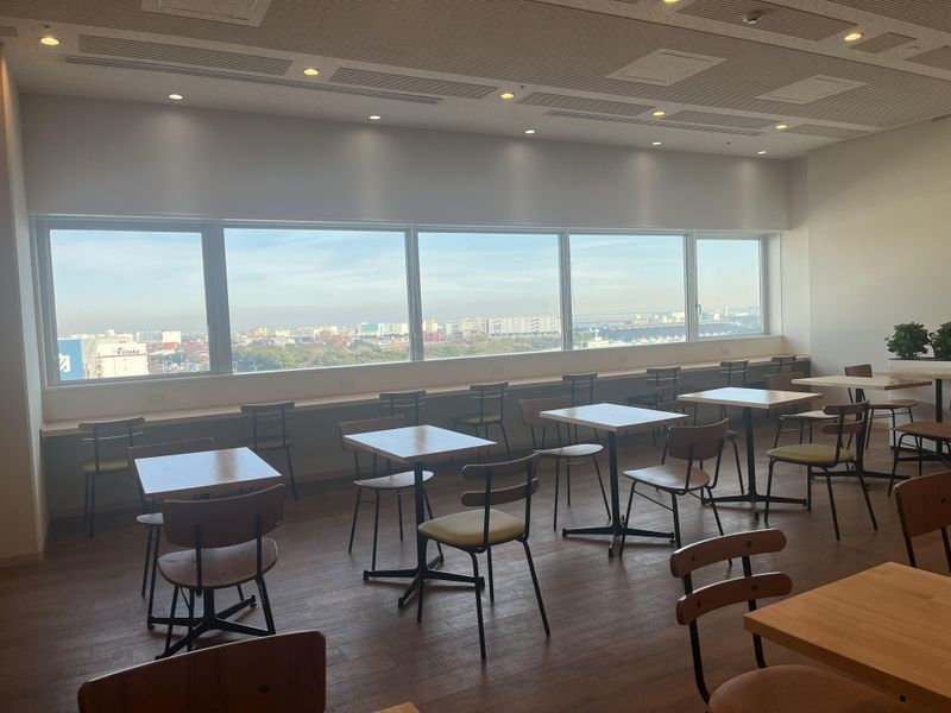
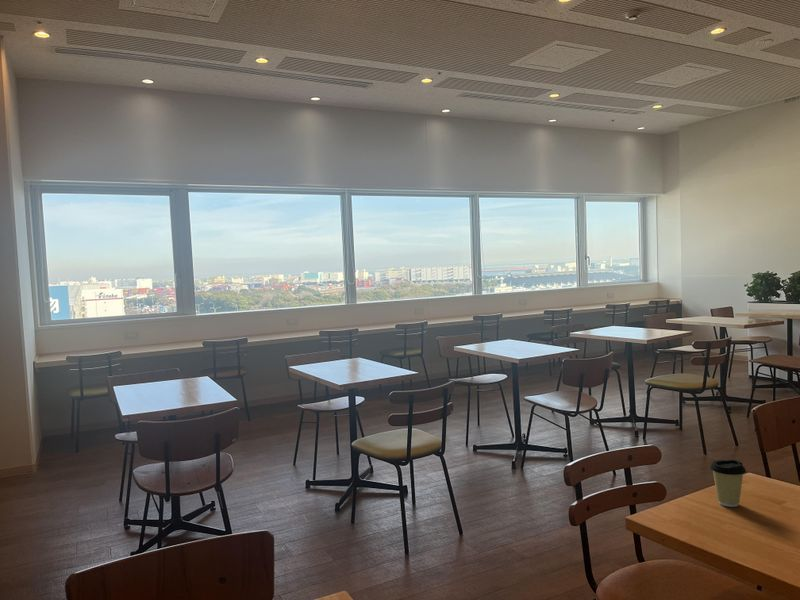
+ coffee cup [709,459,747,508]
